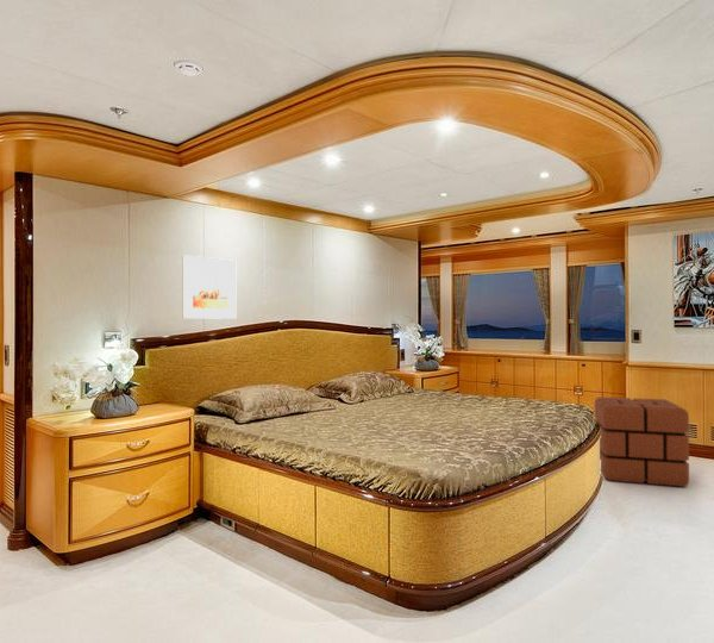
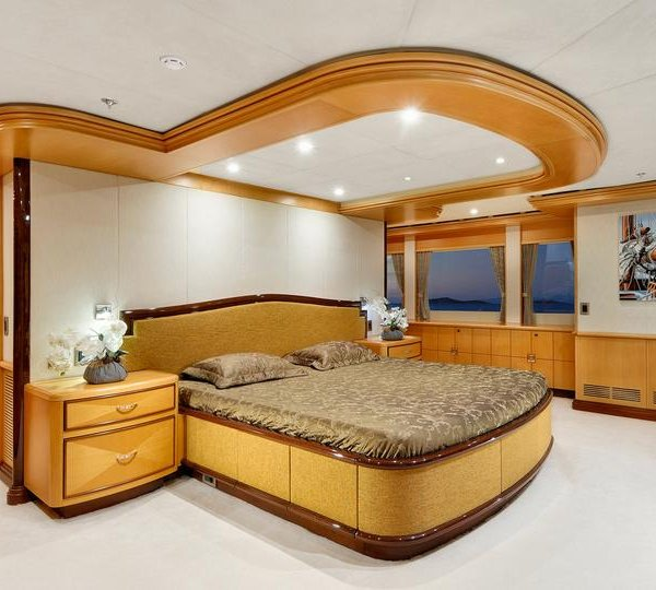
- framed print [181,254,237,320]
- pouf [594,397,690,488]
